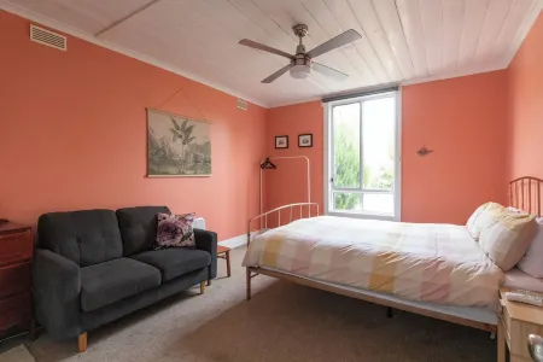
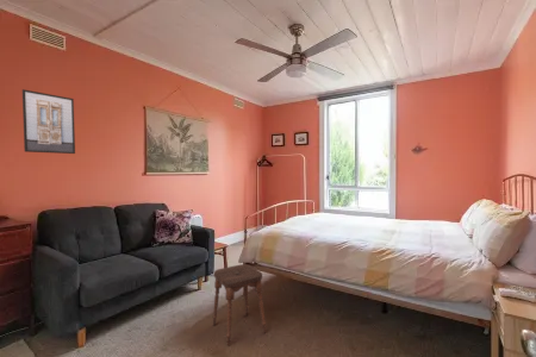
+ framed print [21,88,76,155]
+ stool [212,263,267,347]
